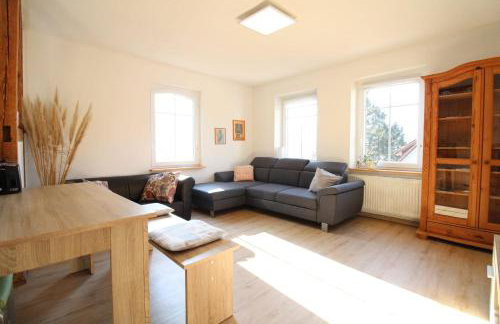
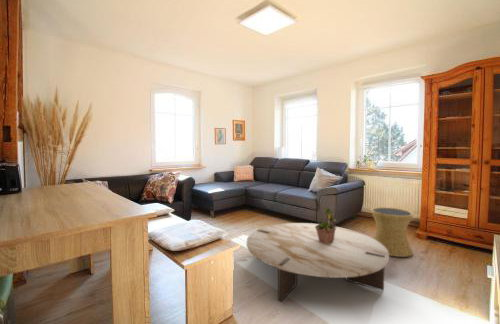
+ potted plant [315,203,337,243]
+ coffee table [246,222,390,303]
+ side table [370,206,415,258]
